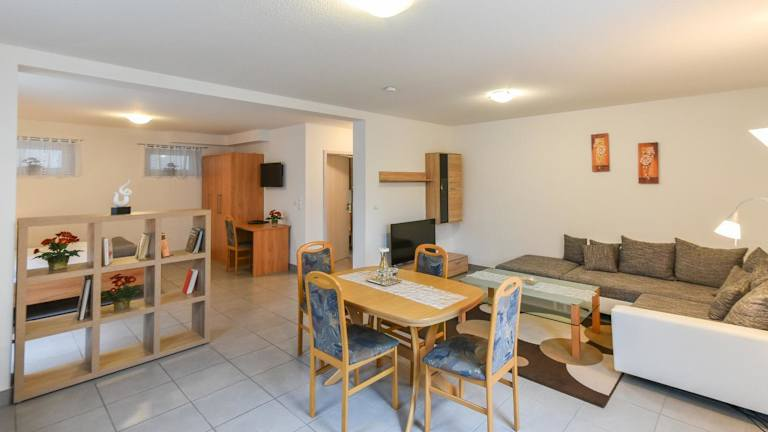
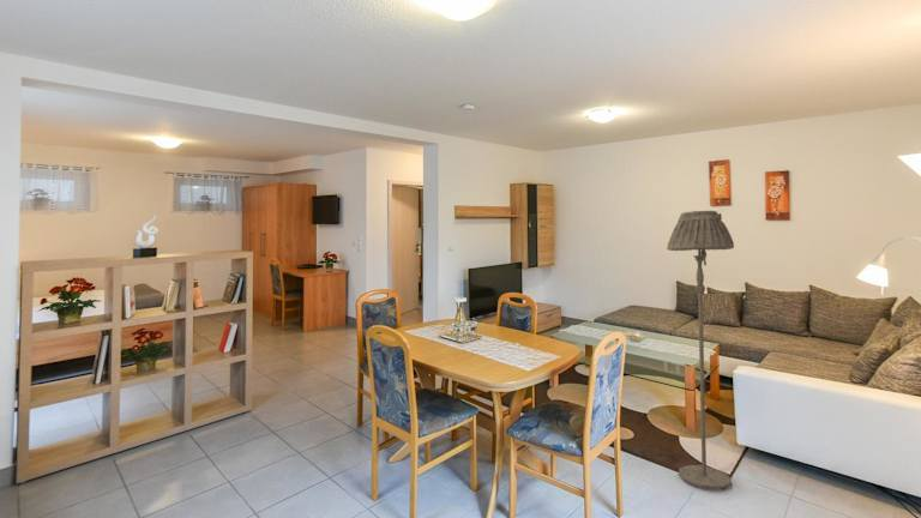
+ floor lamp [666,210,735,490]
